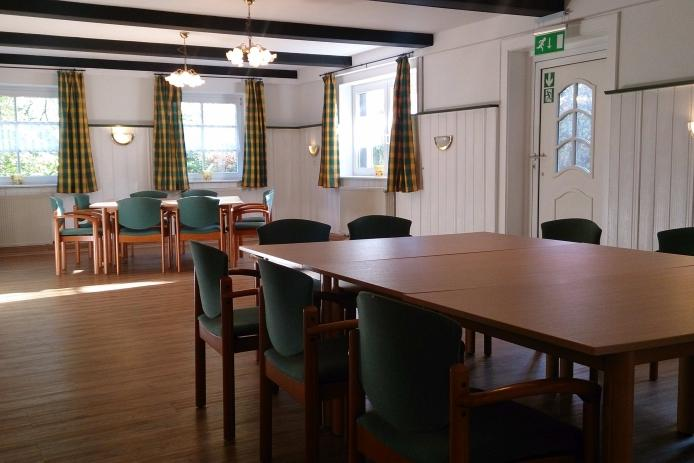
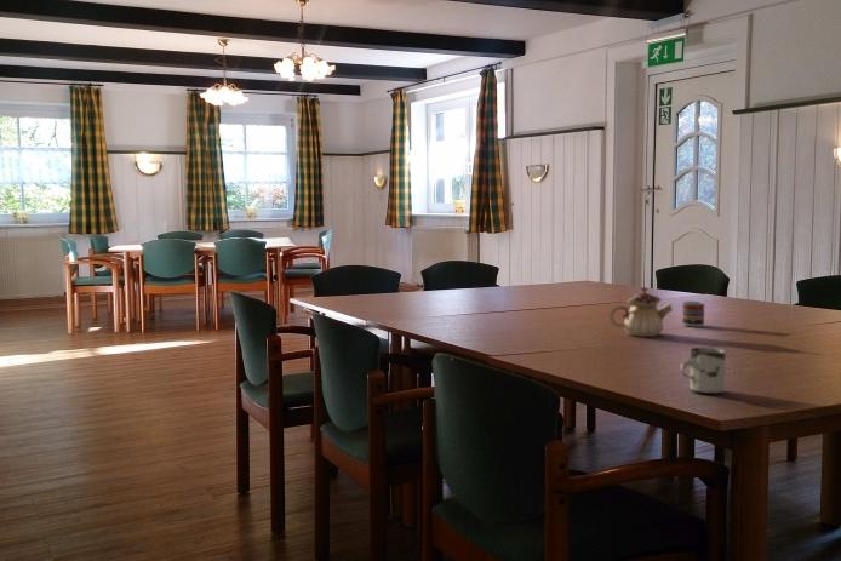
+ cup [679,347,726,395]
+ teapot [608,286,674,338]
+ cup [681,300,705,327]
